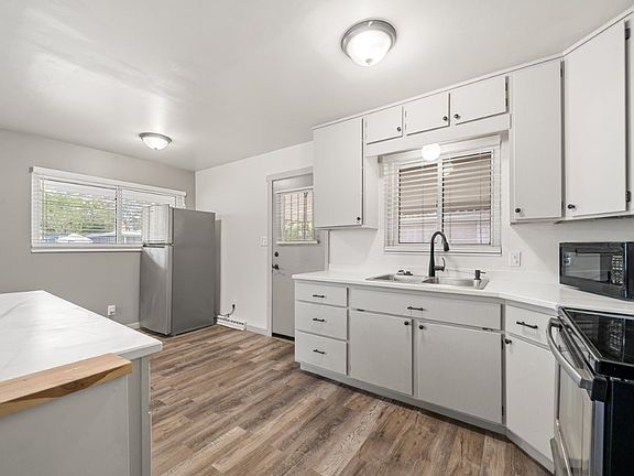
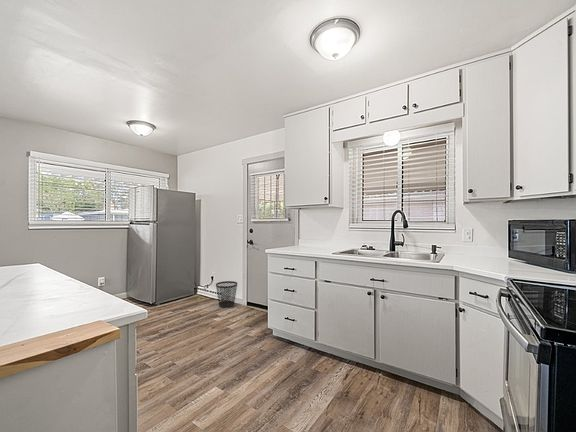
+ wastebasket [215,280,238,309]
